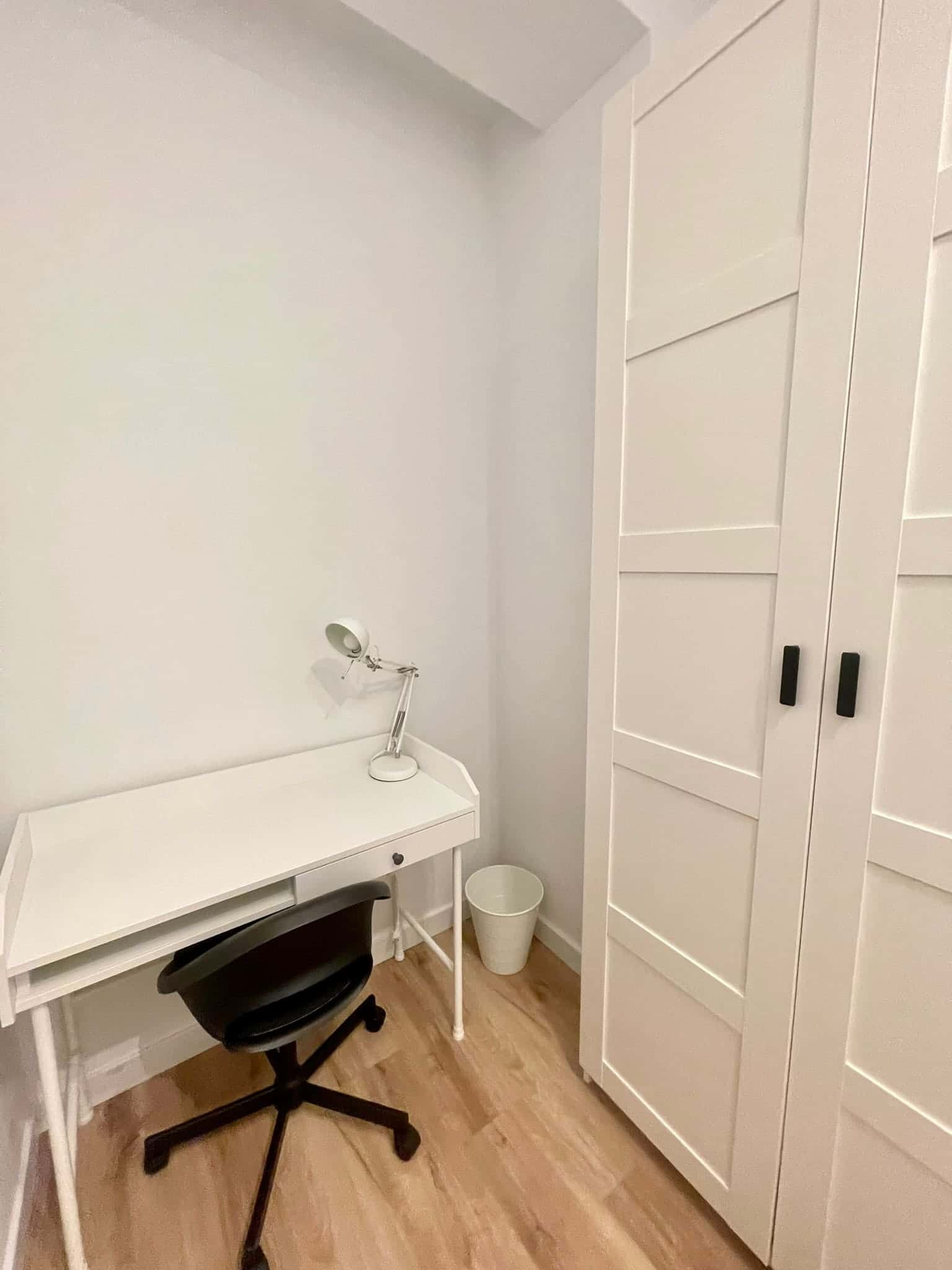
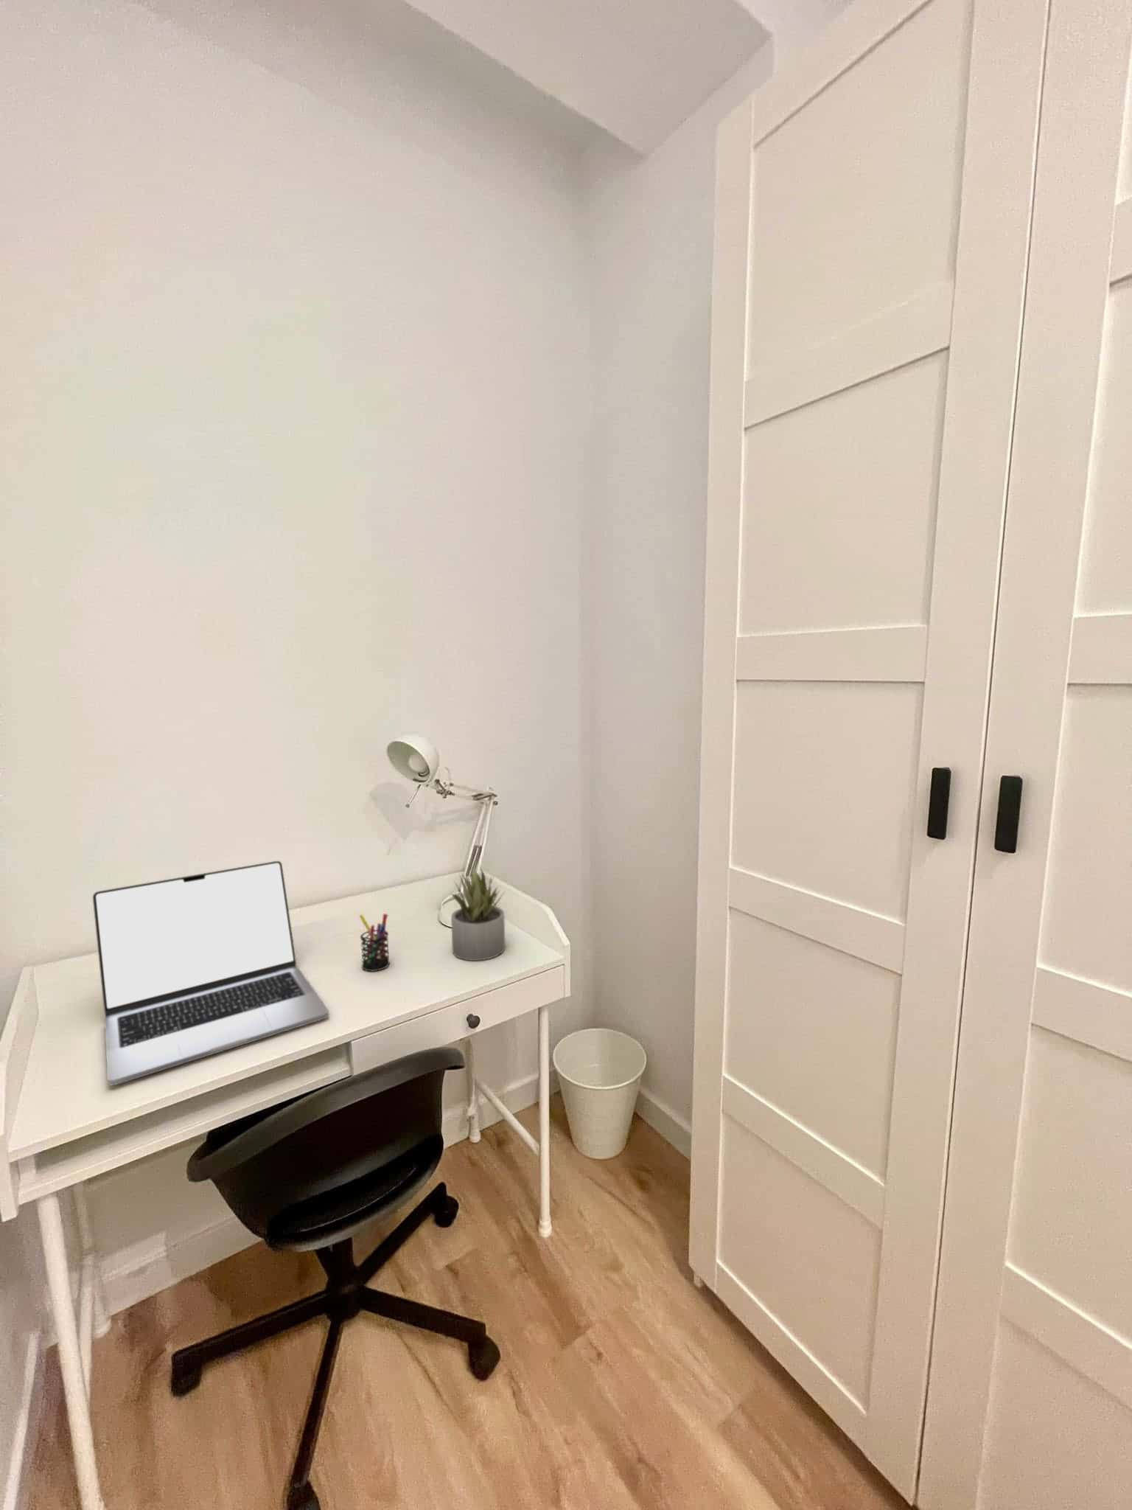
+ laptop [92,861,329,1086]
+ pen holder [358,913,390,971]
+ succulent plant [451,864,505,962]
